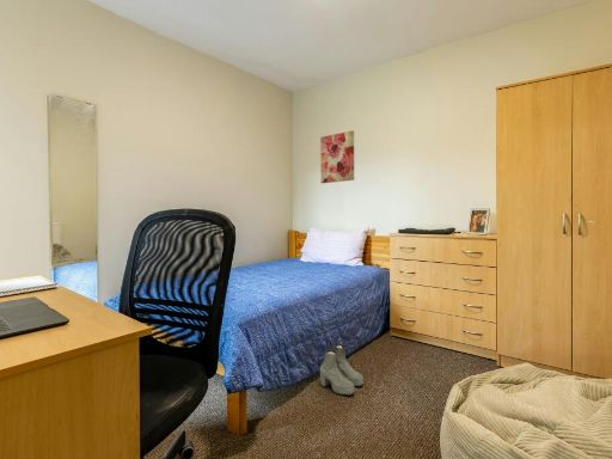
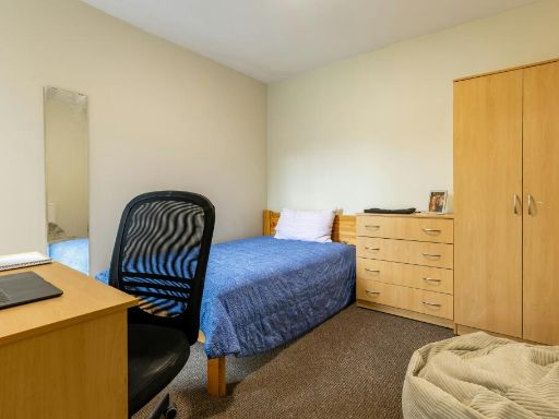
- wall art [319,129,355,184]
- boots [319,343,365,396]
